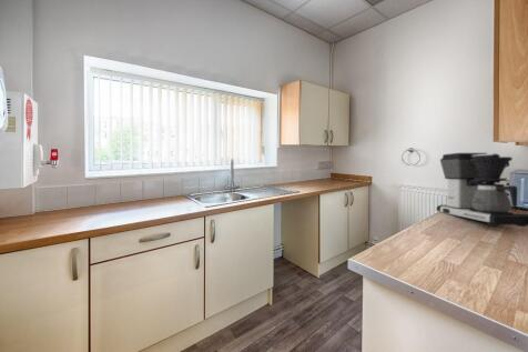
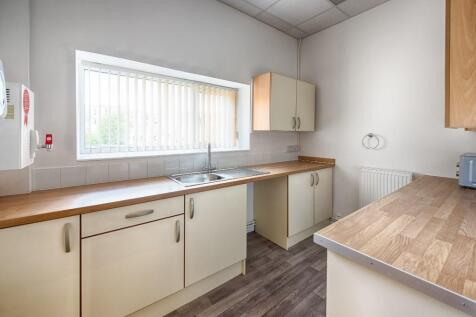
- coffee maker [436,152,528,228]
